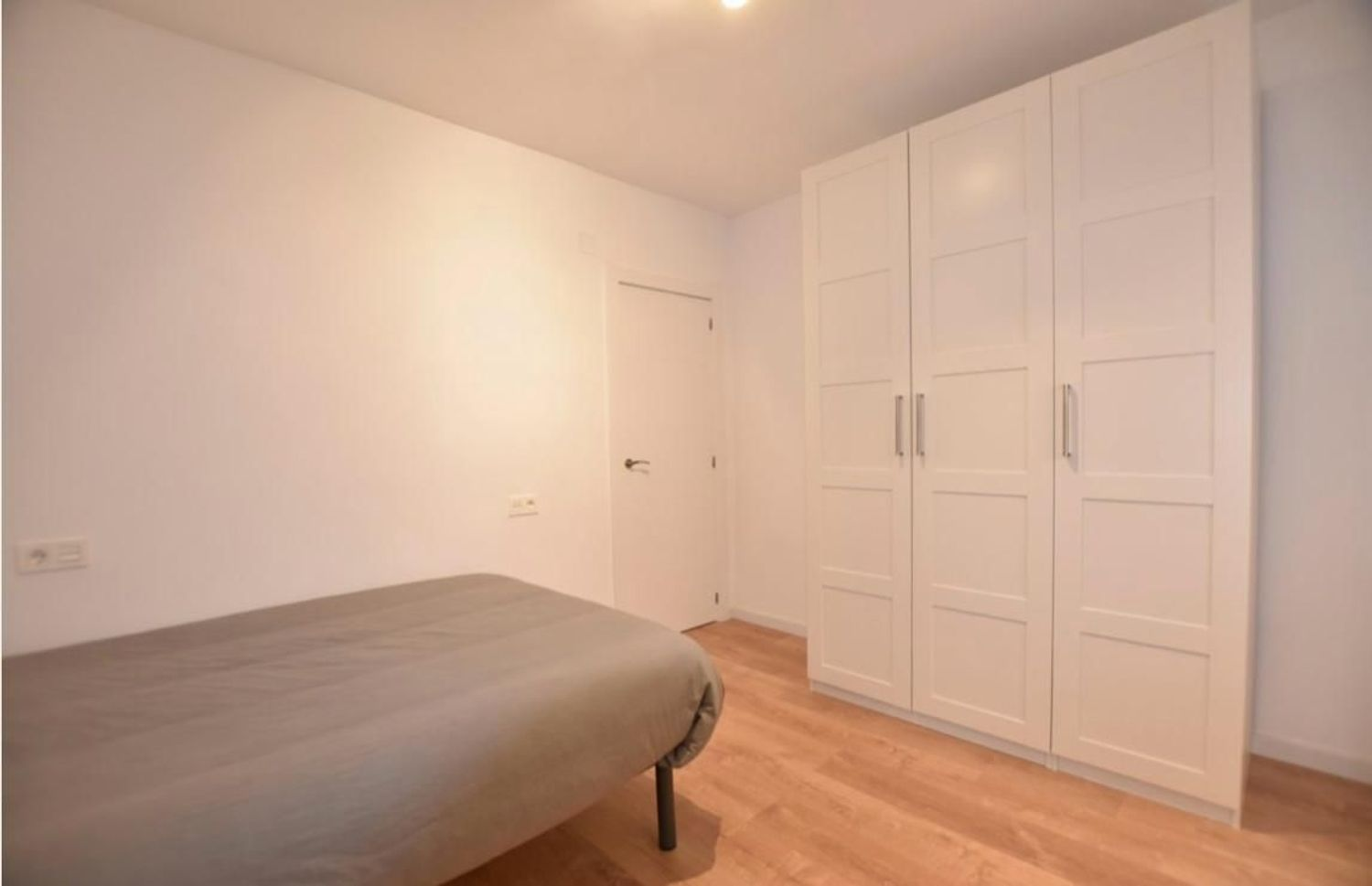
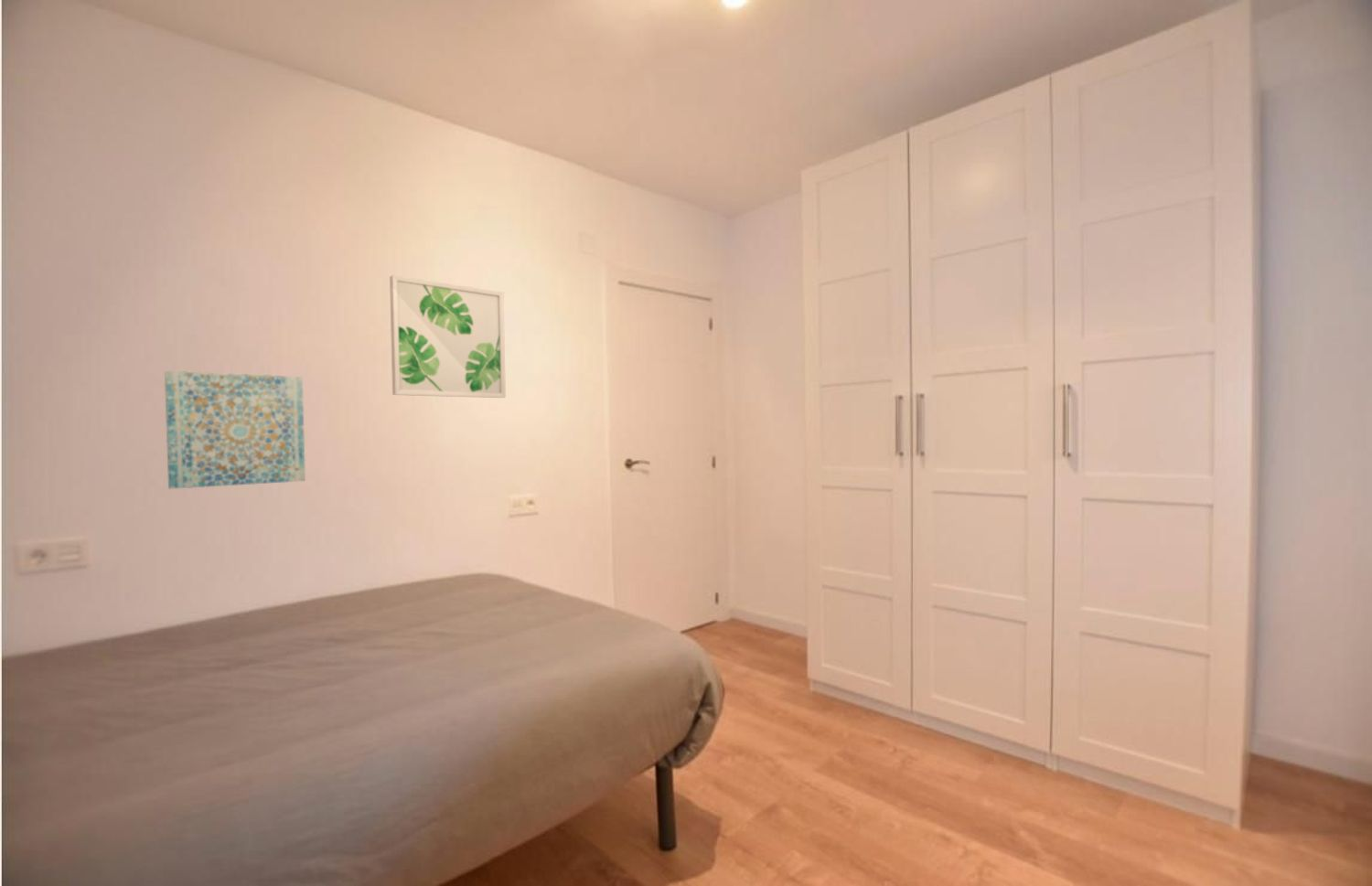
+ wall art [164,370,306,490]
+ wall art [389,274,507,399]
